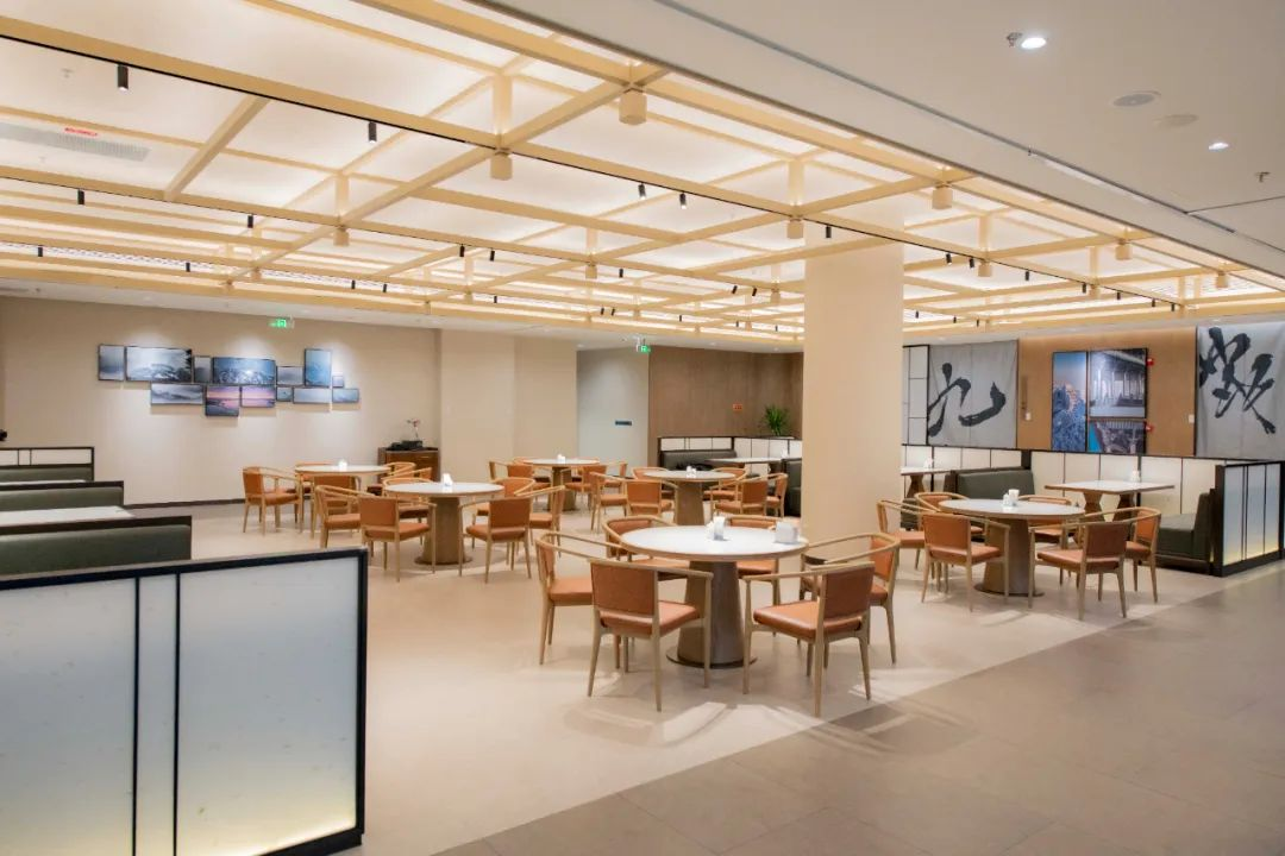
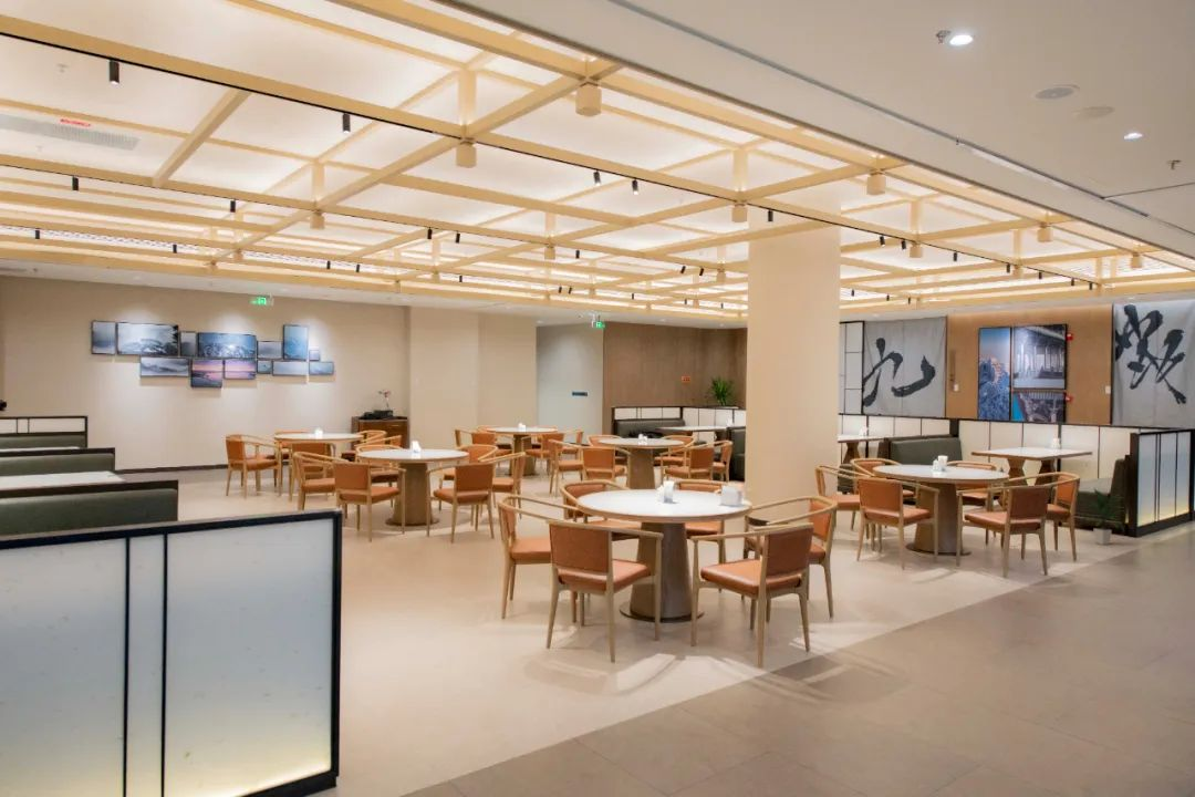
+ indoor plant [1080,487,1125,546]
